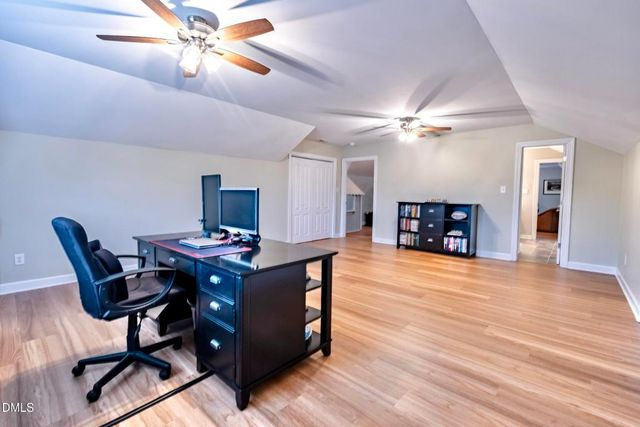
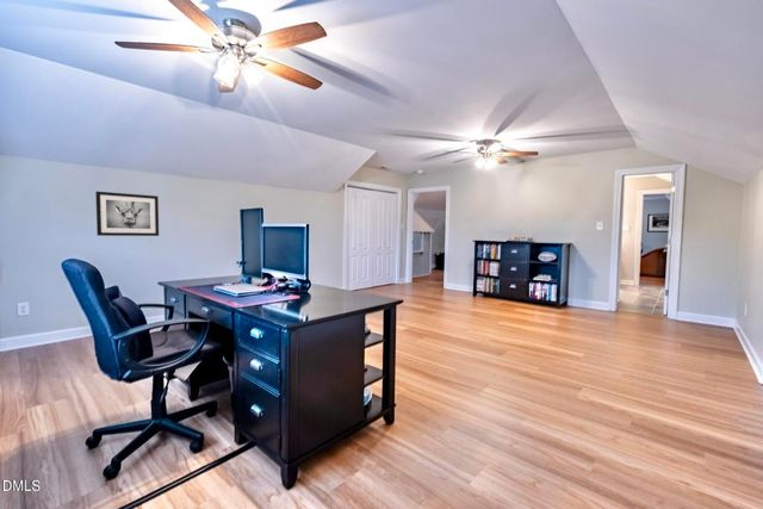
+ wall art [94,191,160,237]
